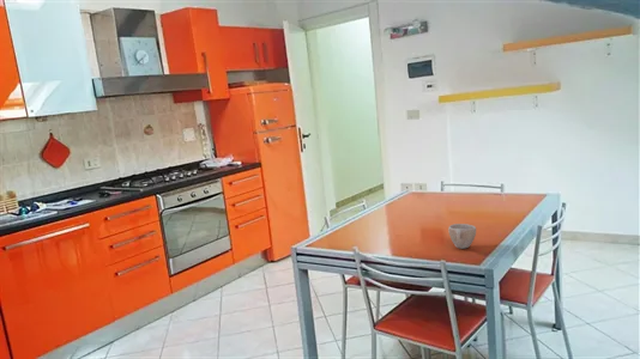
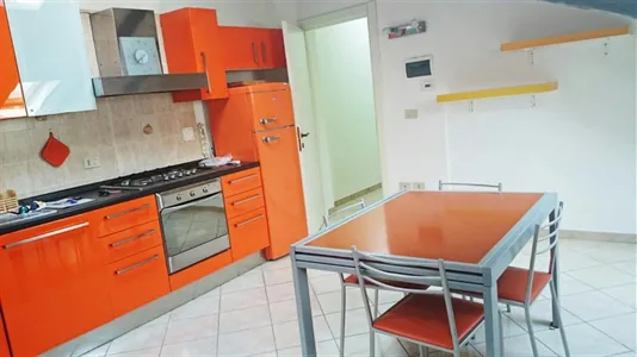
- cup [447,223,477,250]
